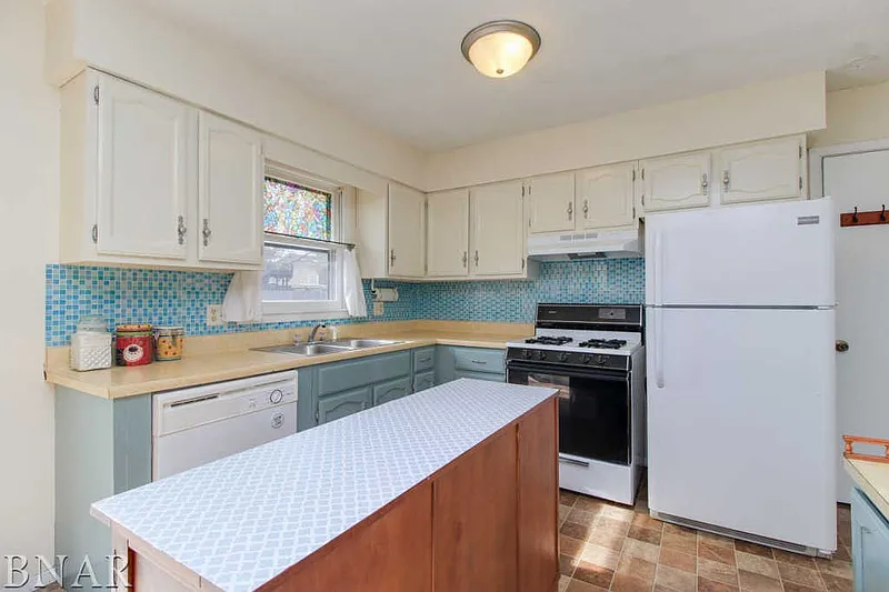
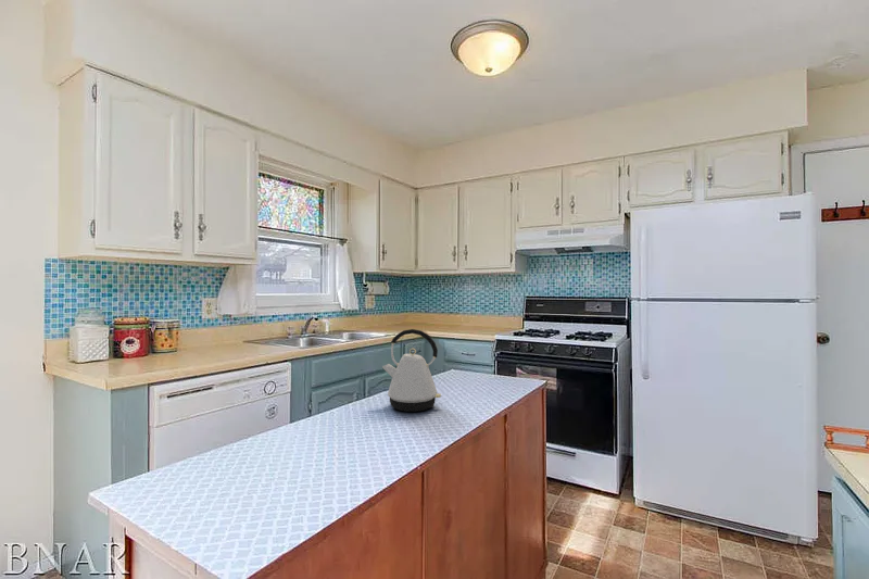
+ kettle [381,328,442,413]
